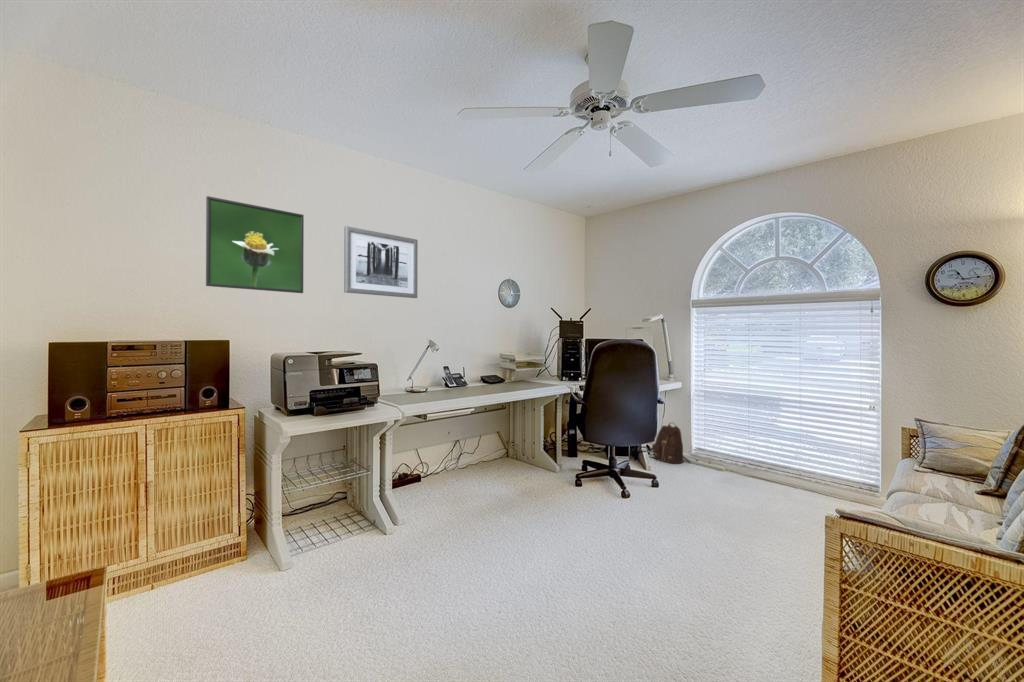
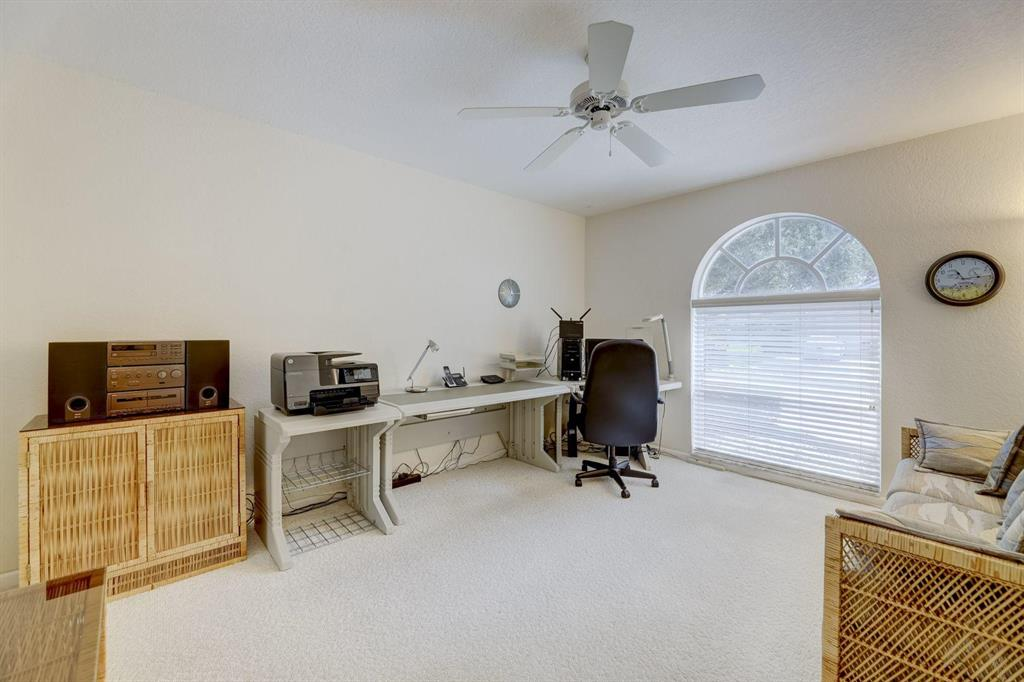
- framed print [205,195,305,294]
- backpack [651,421,691,465]
- wall art [343,225,419,299]
